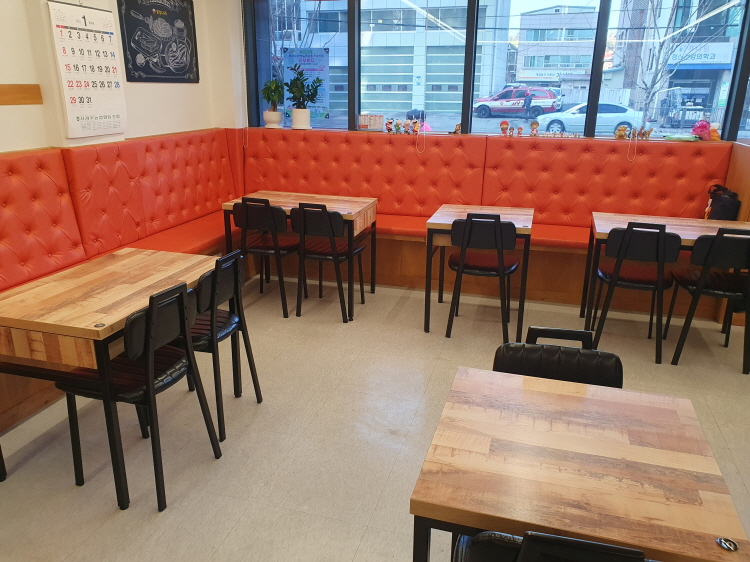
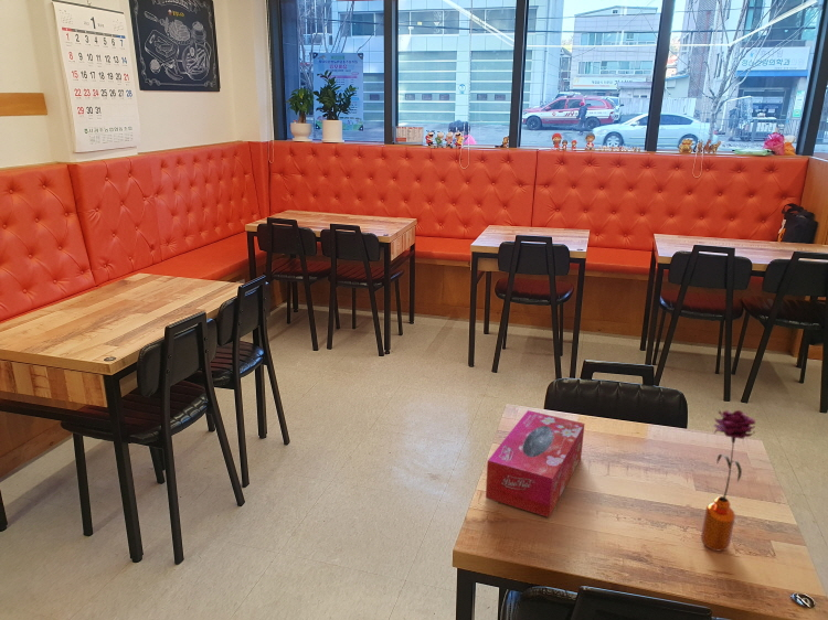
+ flower [700,409,756,552]
+ tissue box [485,409,585,519]
